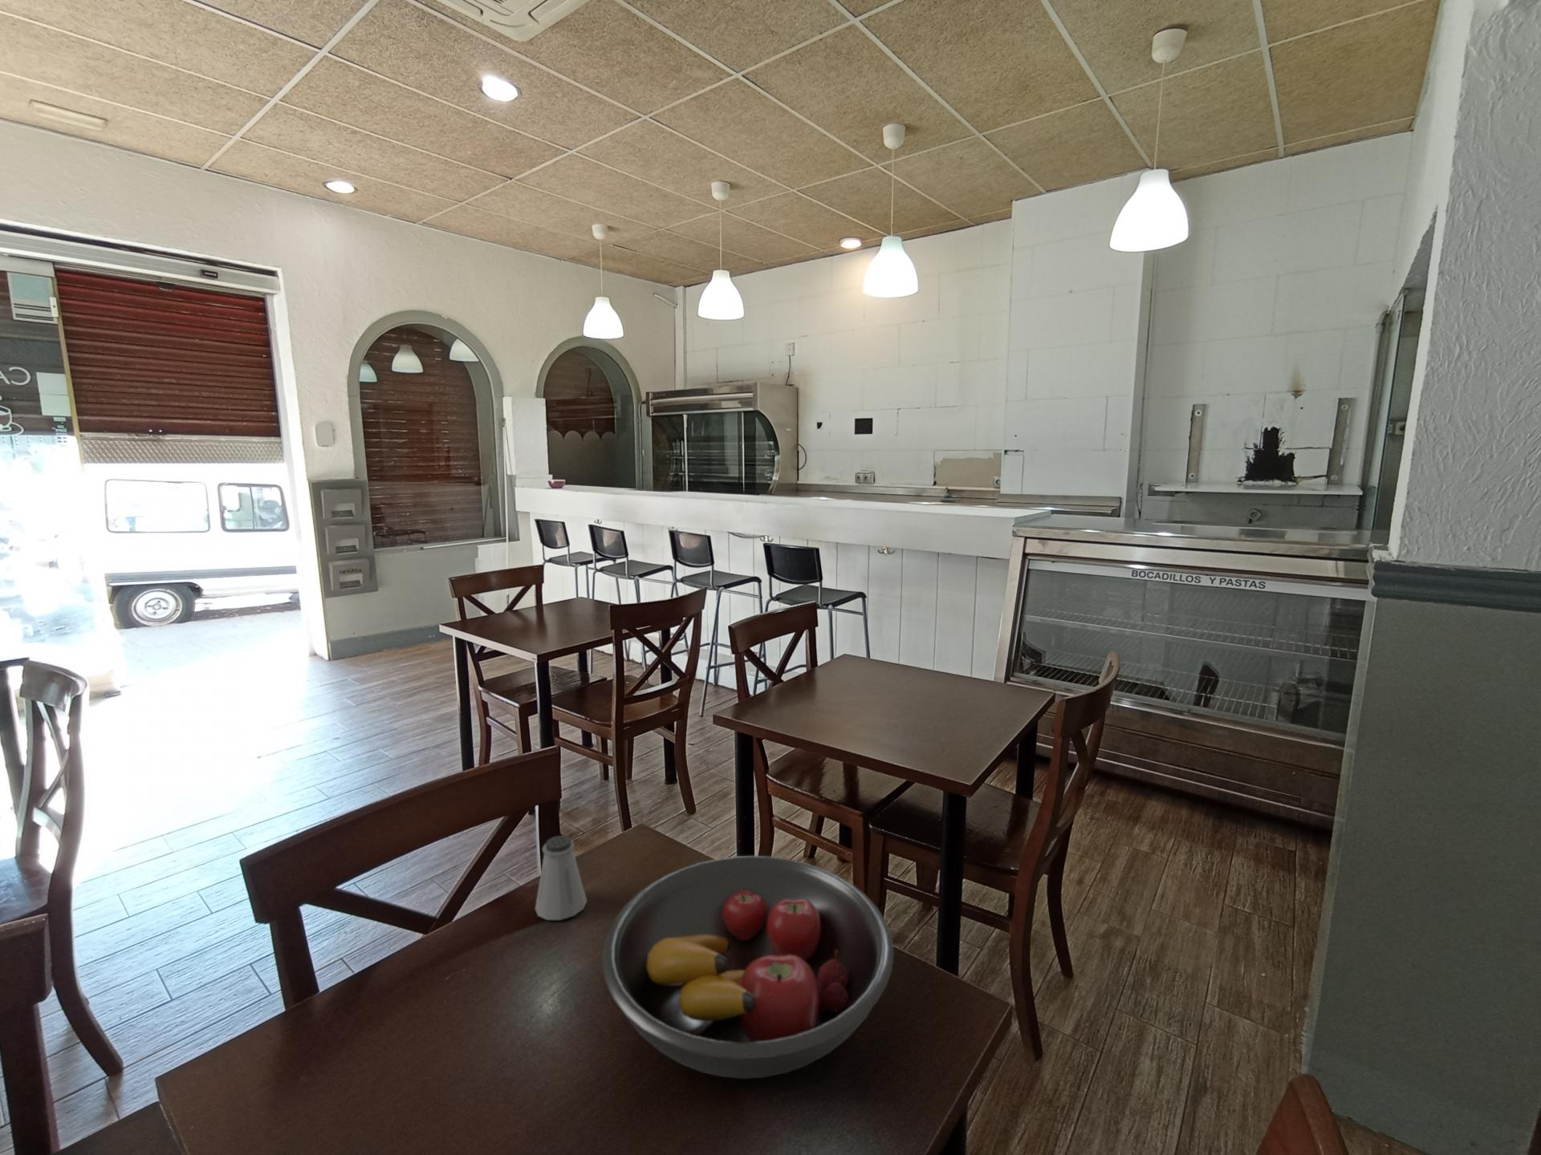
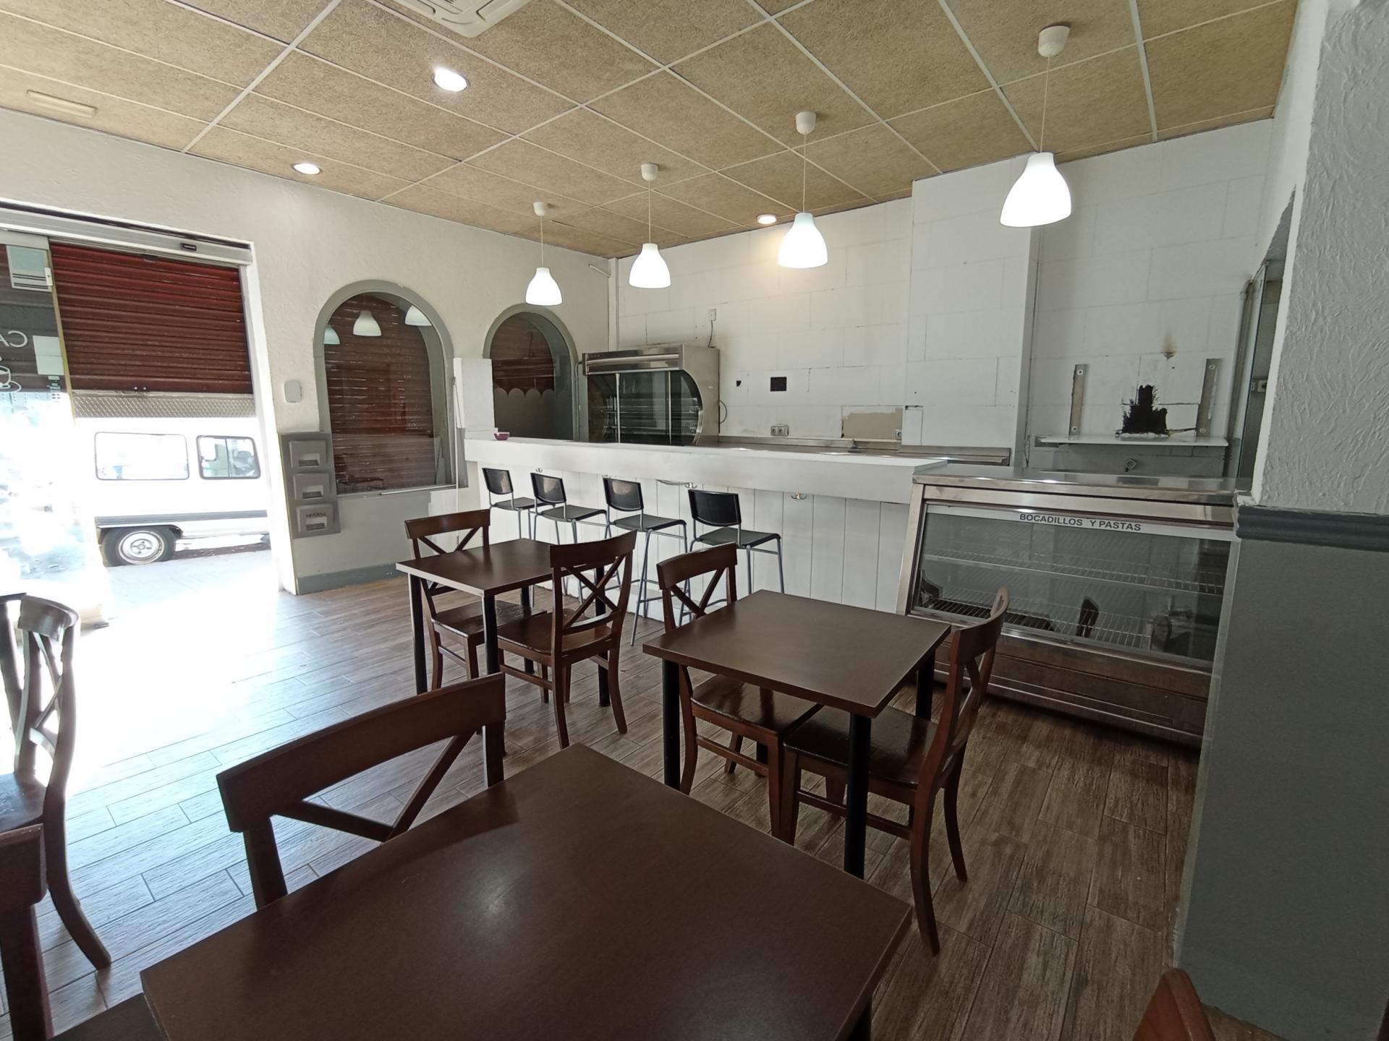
- saltshaker [535,835,587,921]
- fruit bowl [602,855,895,1080]
